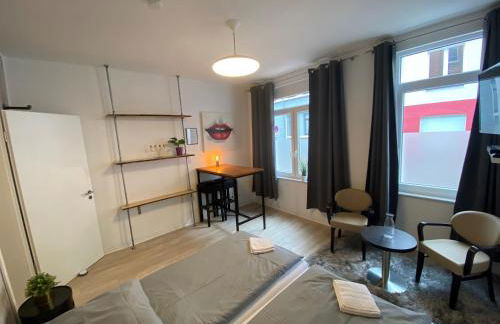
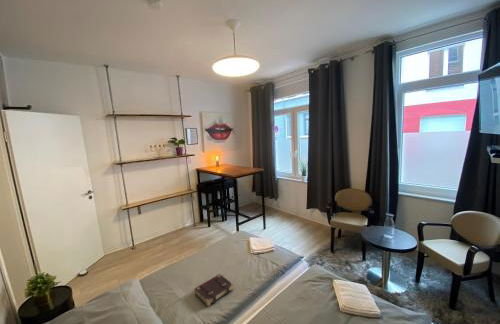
+ book [194,273,235,307]
